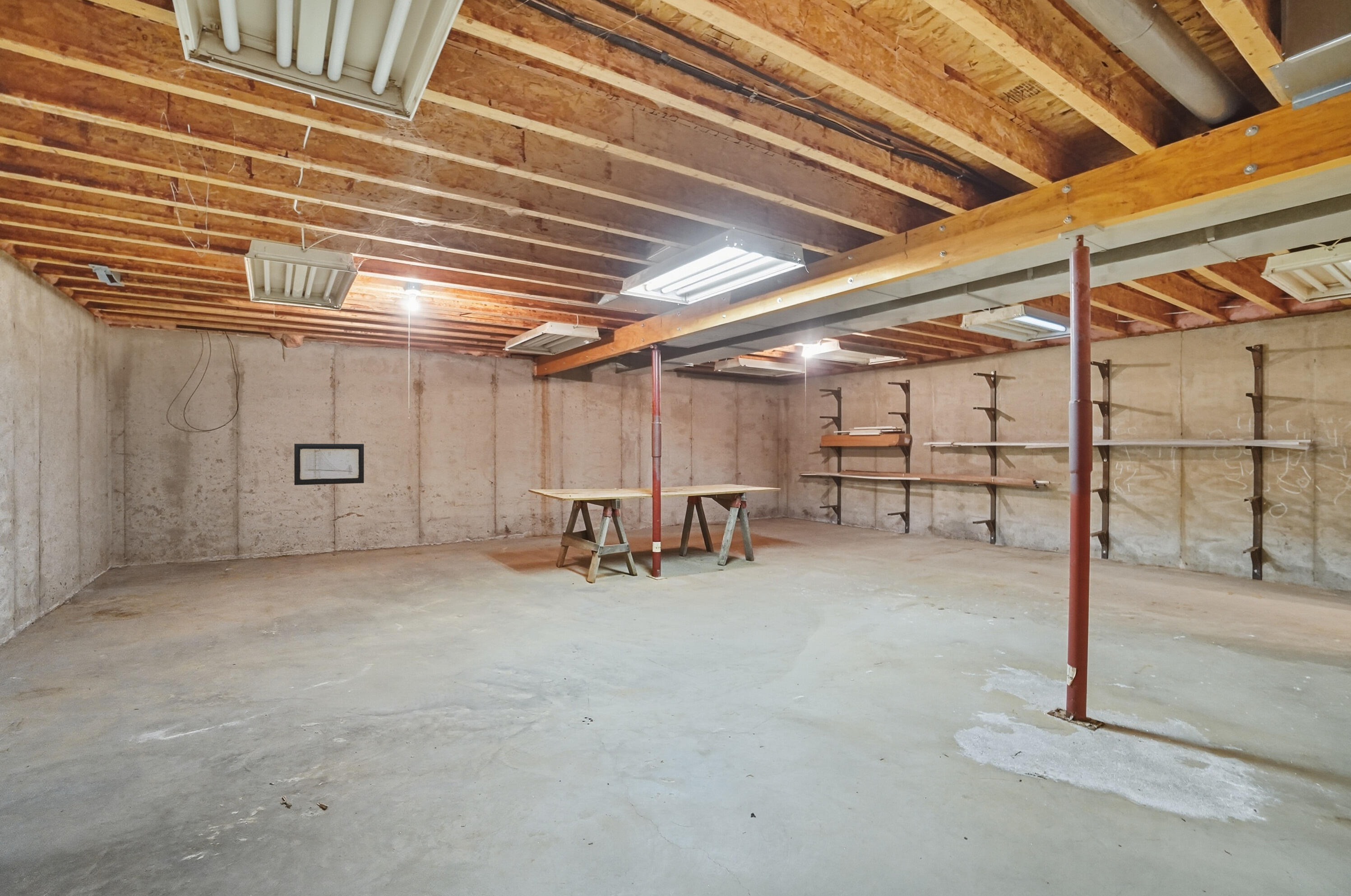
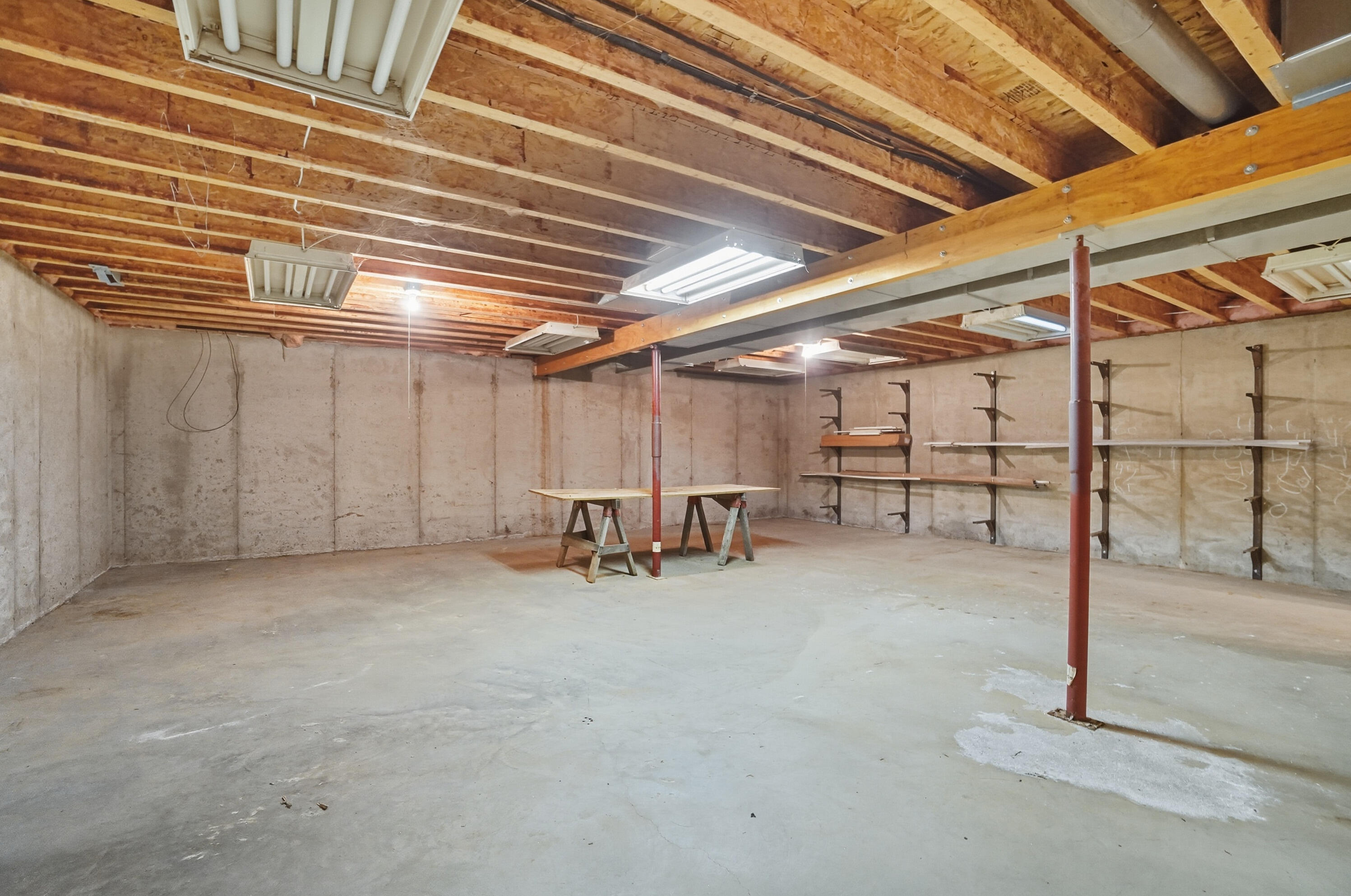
- wall art [294,443,364,485]
